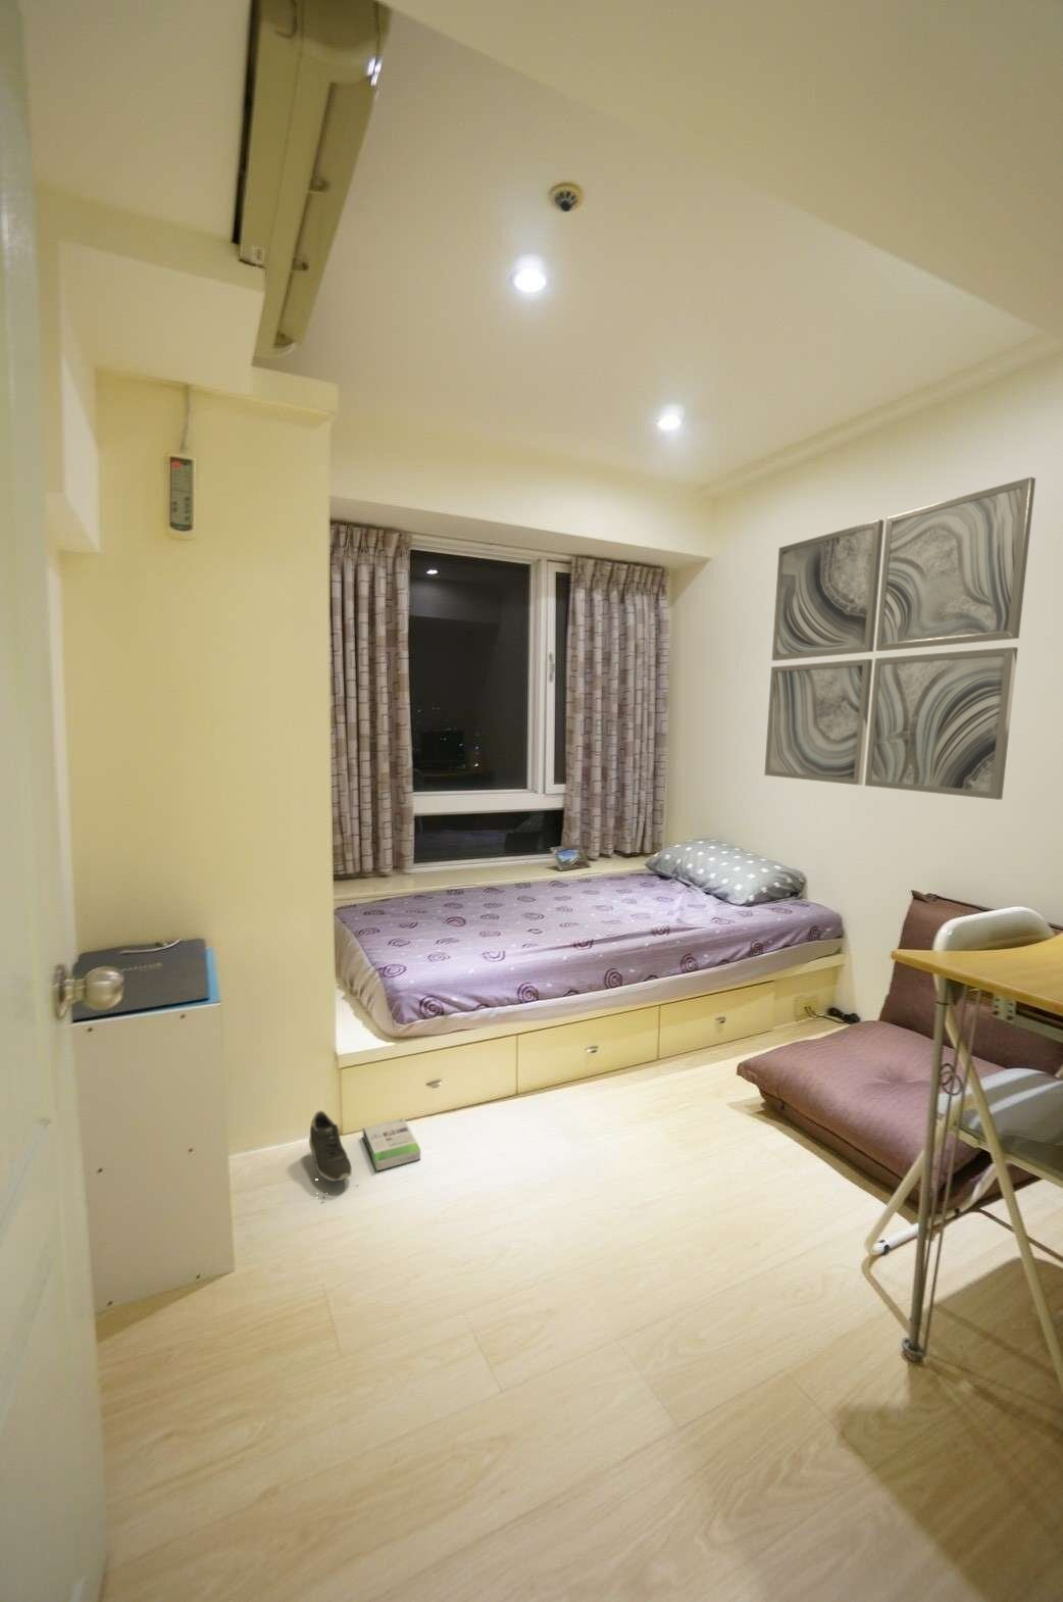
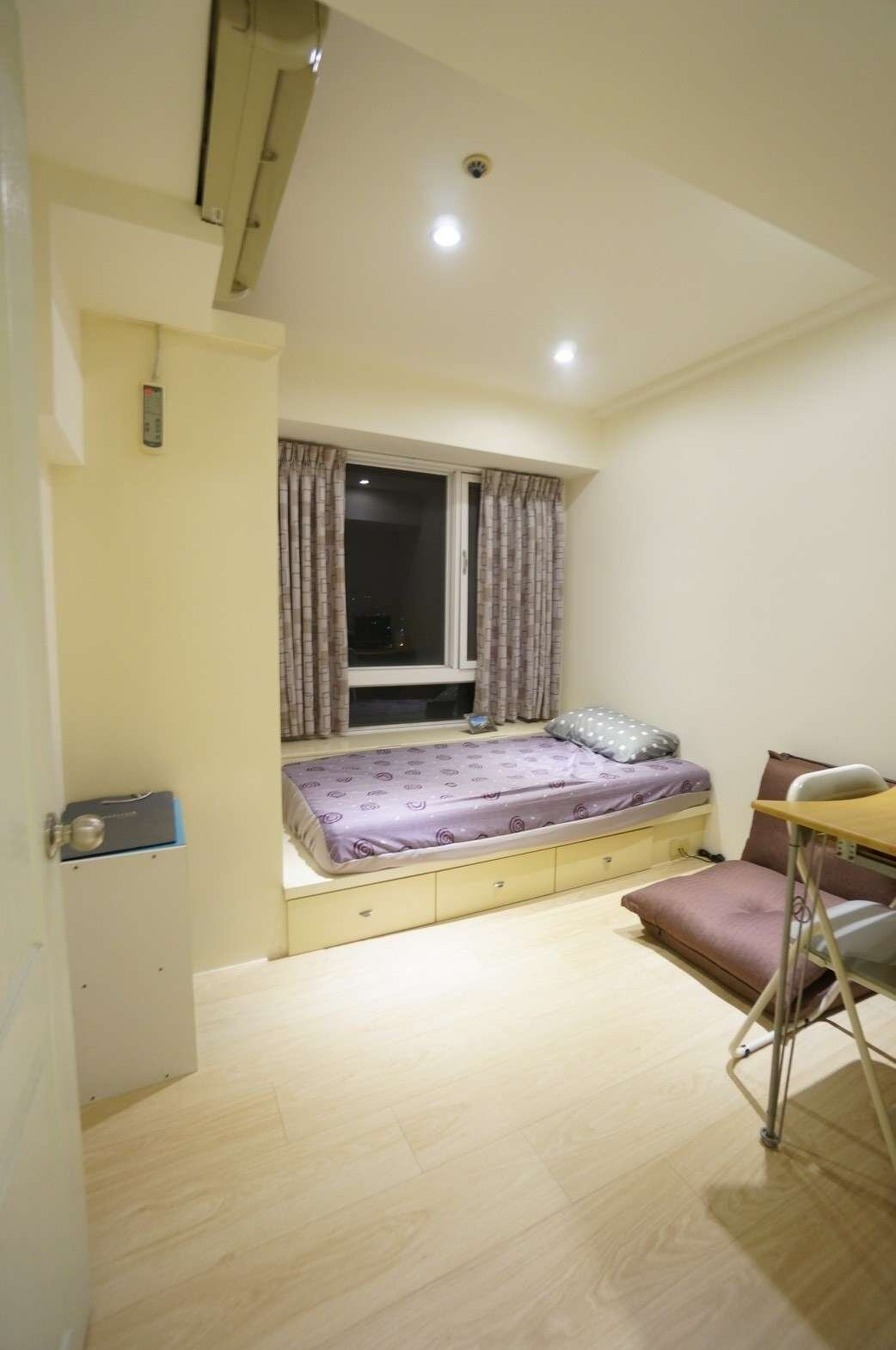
- box [362,1118,422,1171]
- shoe [308,1111,359,1200]
- wall art [763,476,1037,801]
